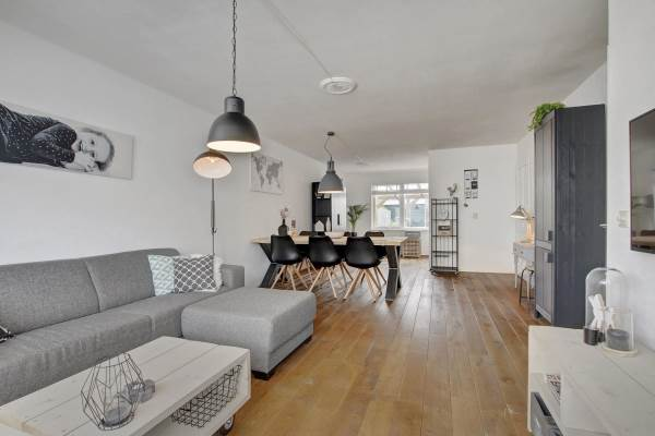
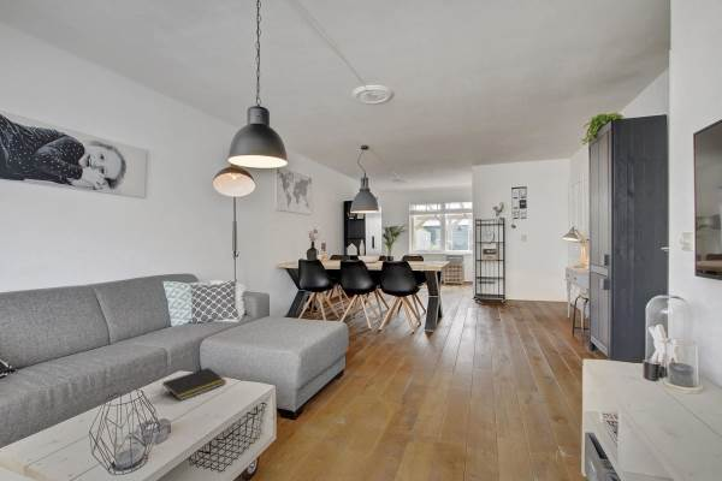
+ notepad [160,367,227,402]
